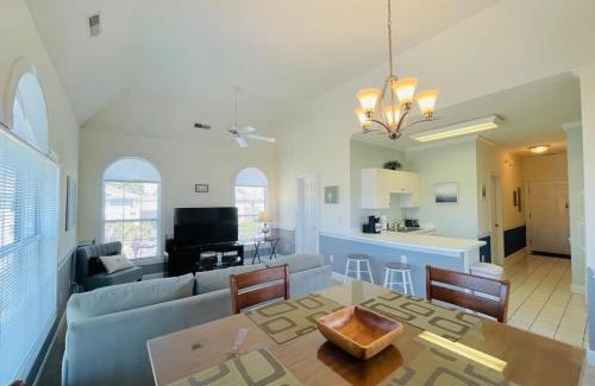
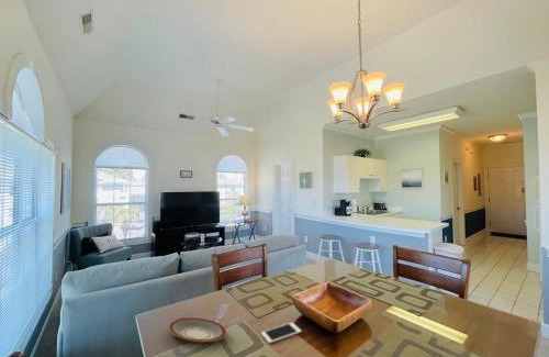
+ cell phone [260,322,303,345]
+ plate [168,316,227,343]
